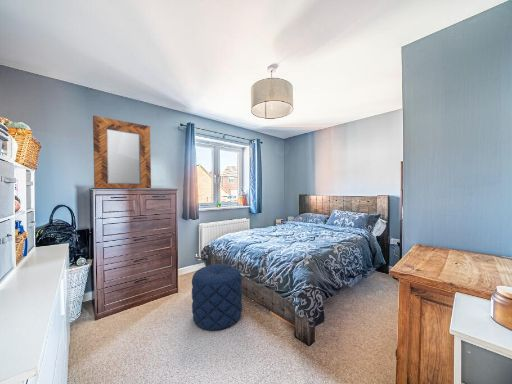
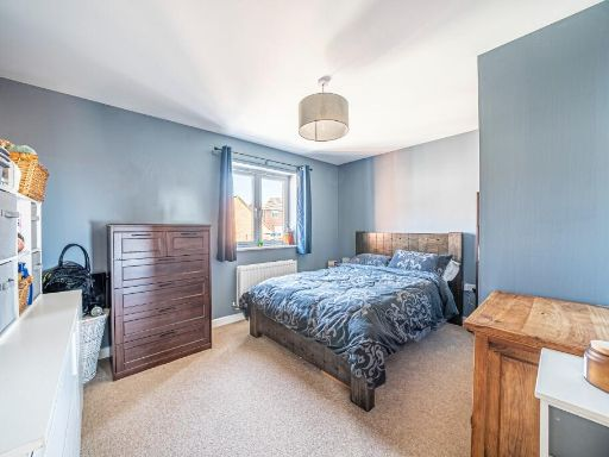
- pouf [191,263,243,331]
- home mirror [92,115,152,189]
